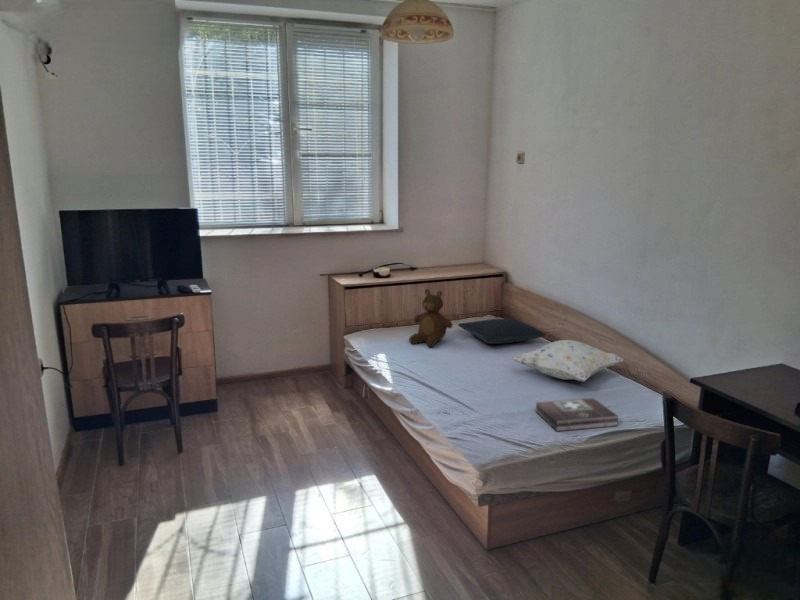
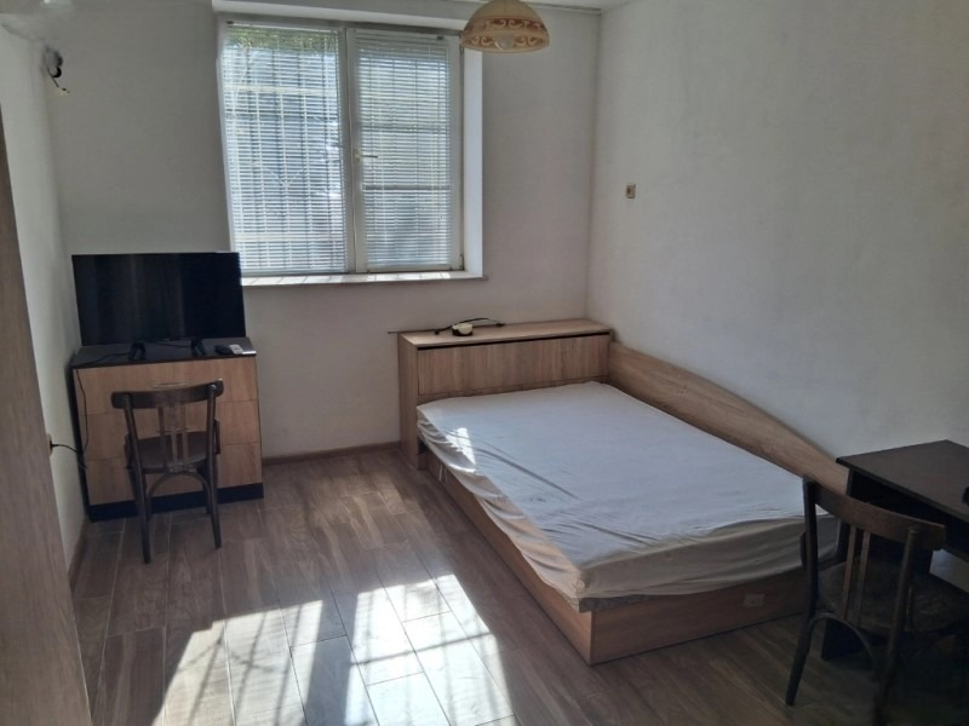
- pillow [457,317,546,345]
- teddy bear [408,288,453,348]
- decorative pillow [511,339,625,383]
- first aid kit [535,397,619,433]
